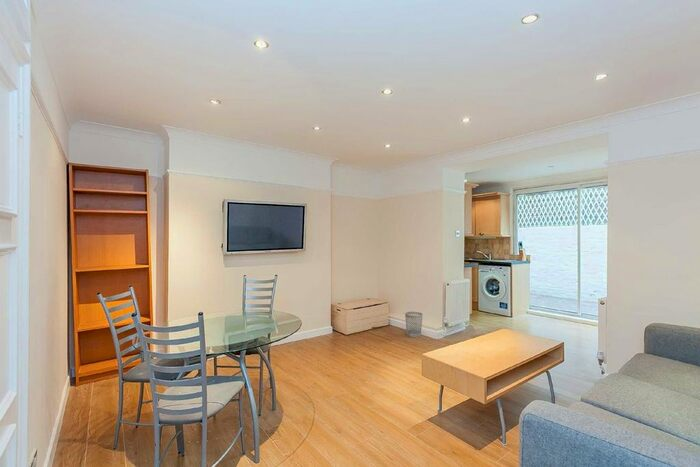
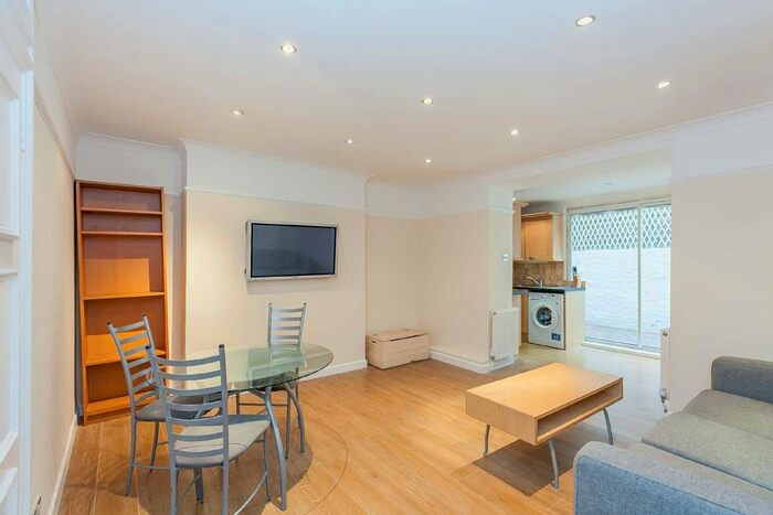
- wastebasket [404,311,424,338]
